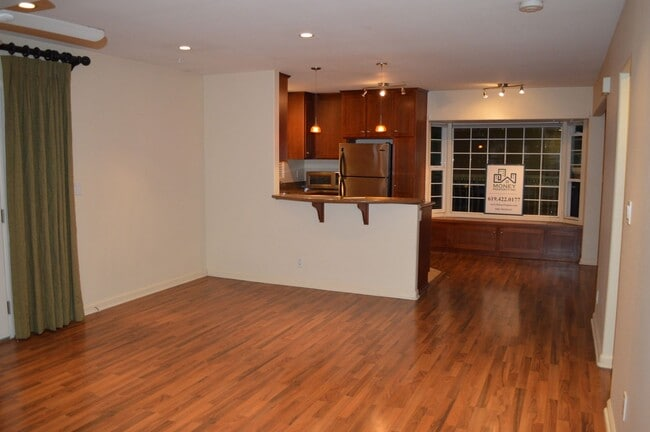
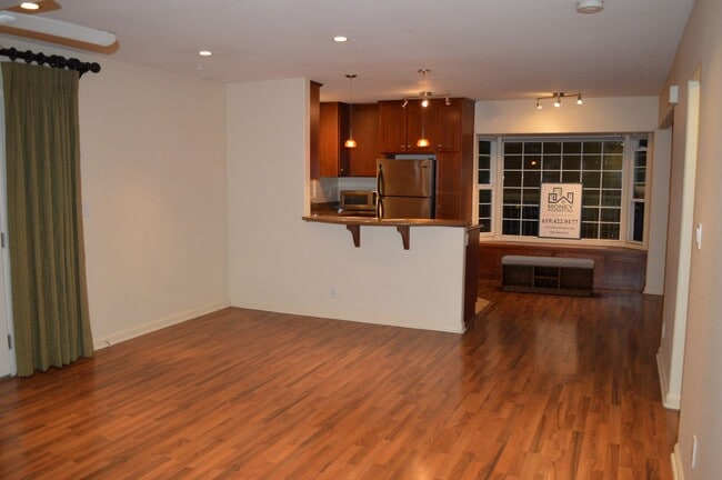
+ bench [499,254,596,298]
